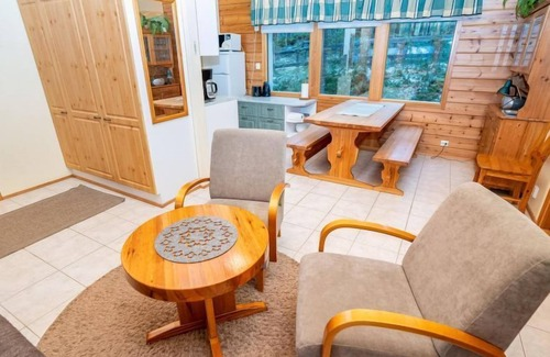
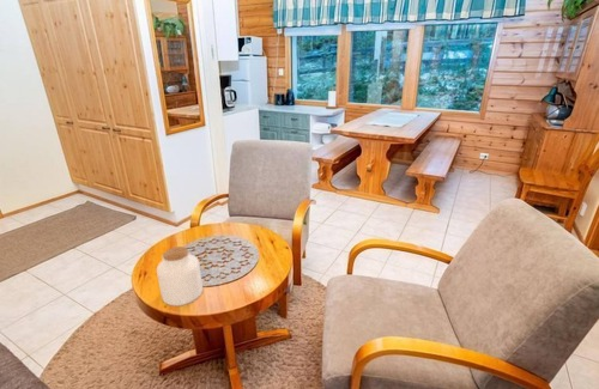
+ jar [156,245,204,306]
